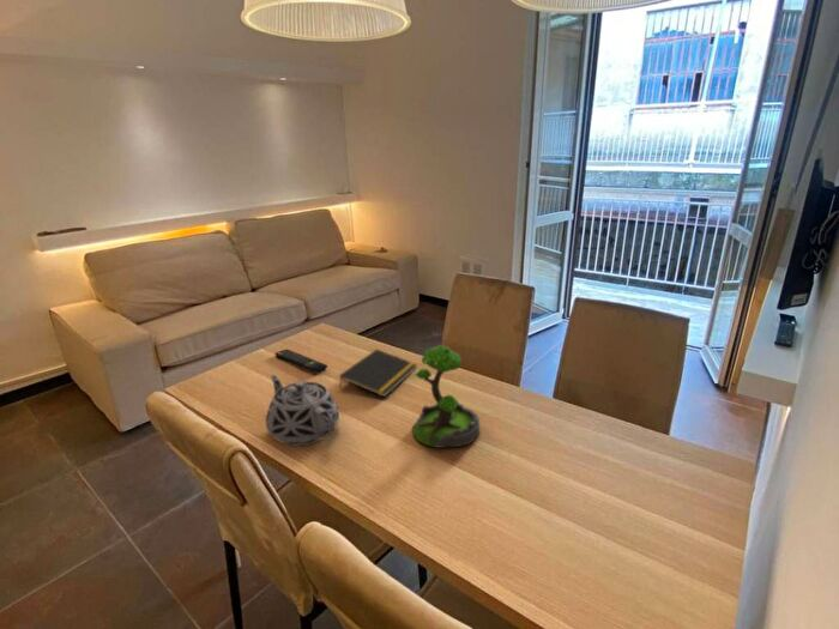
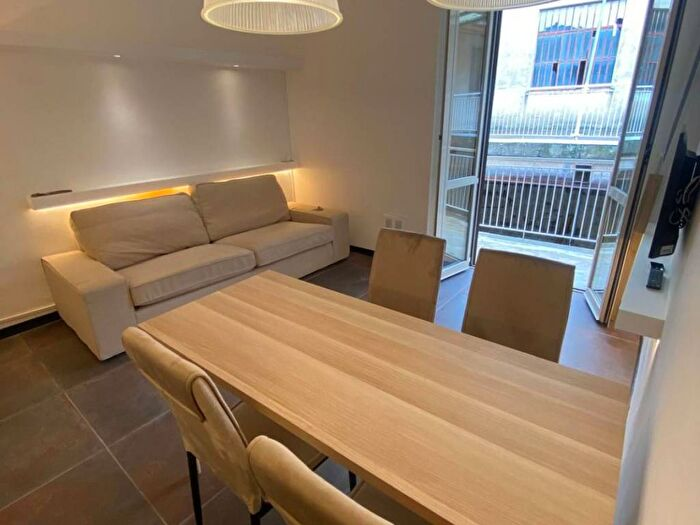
- plant [411,345,481,449]
- remote control [274,347,328,374]
- notepad [338,347,418,398]
- teapot [265,374,340,447]
